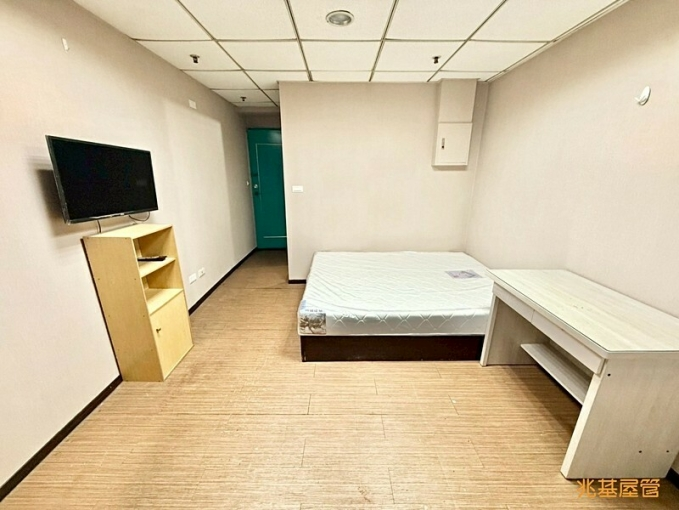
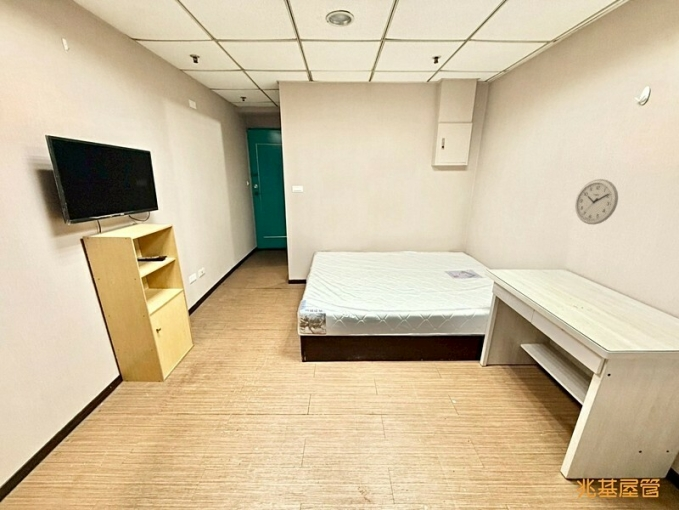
+ wall clock [574,178,619,225]
